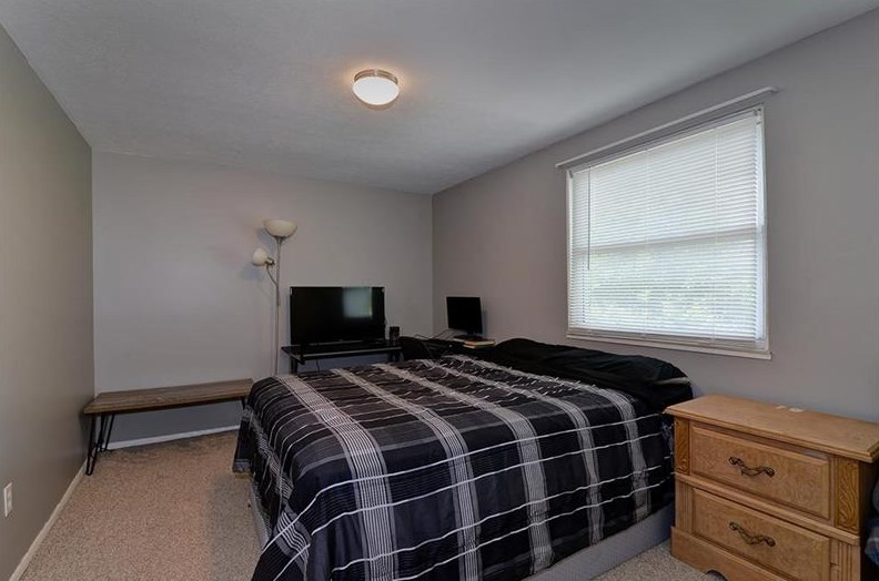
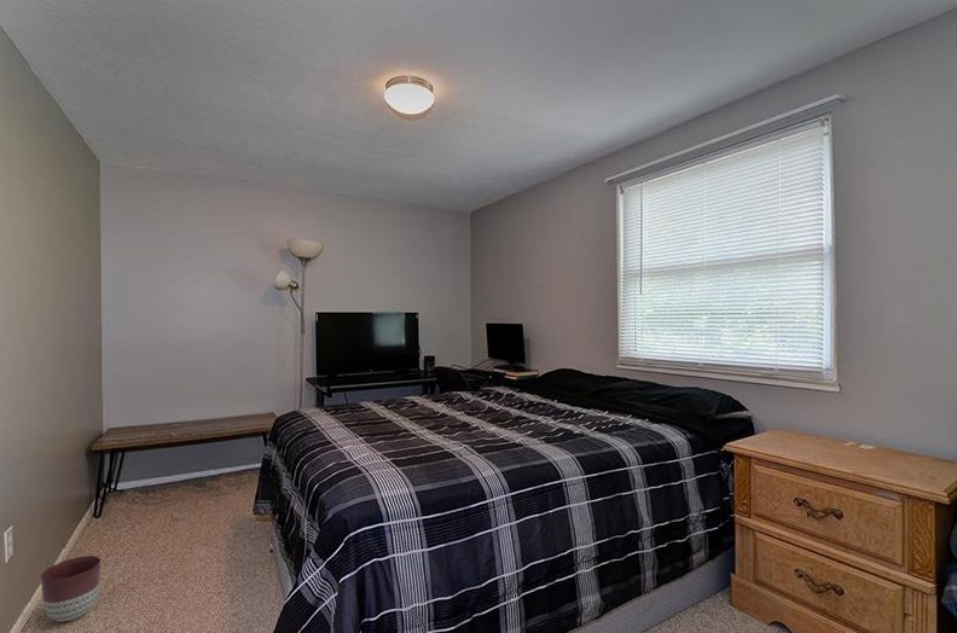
+ planter [40,554,102,623]
